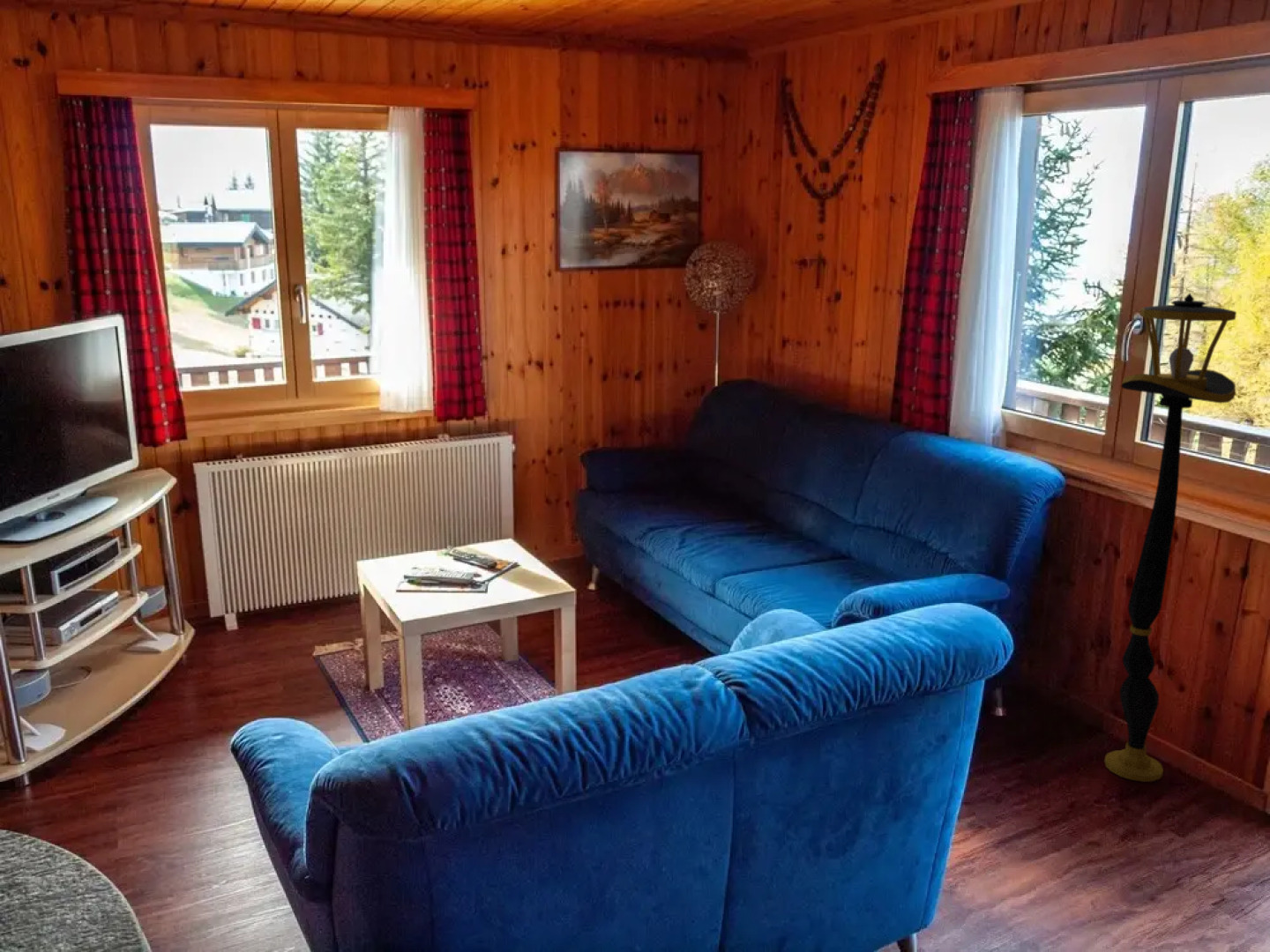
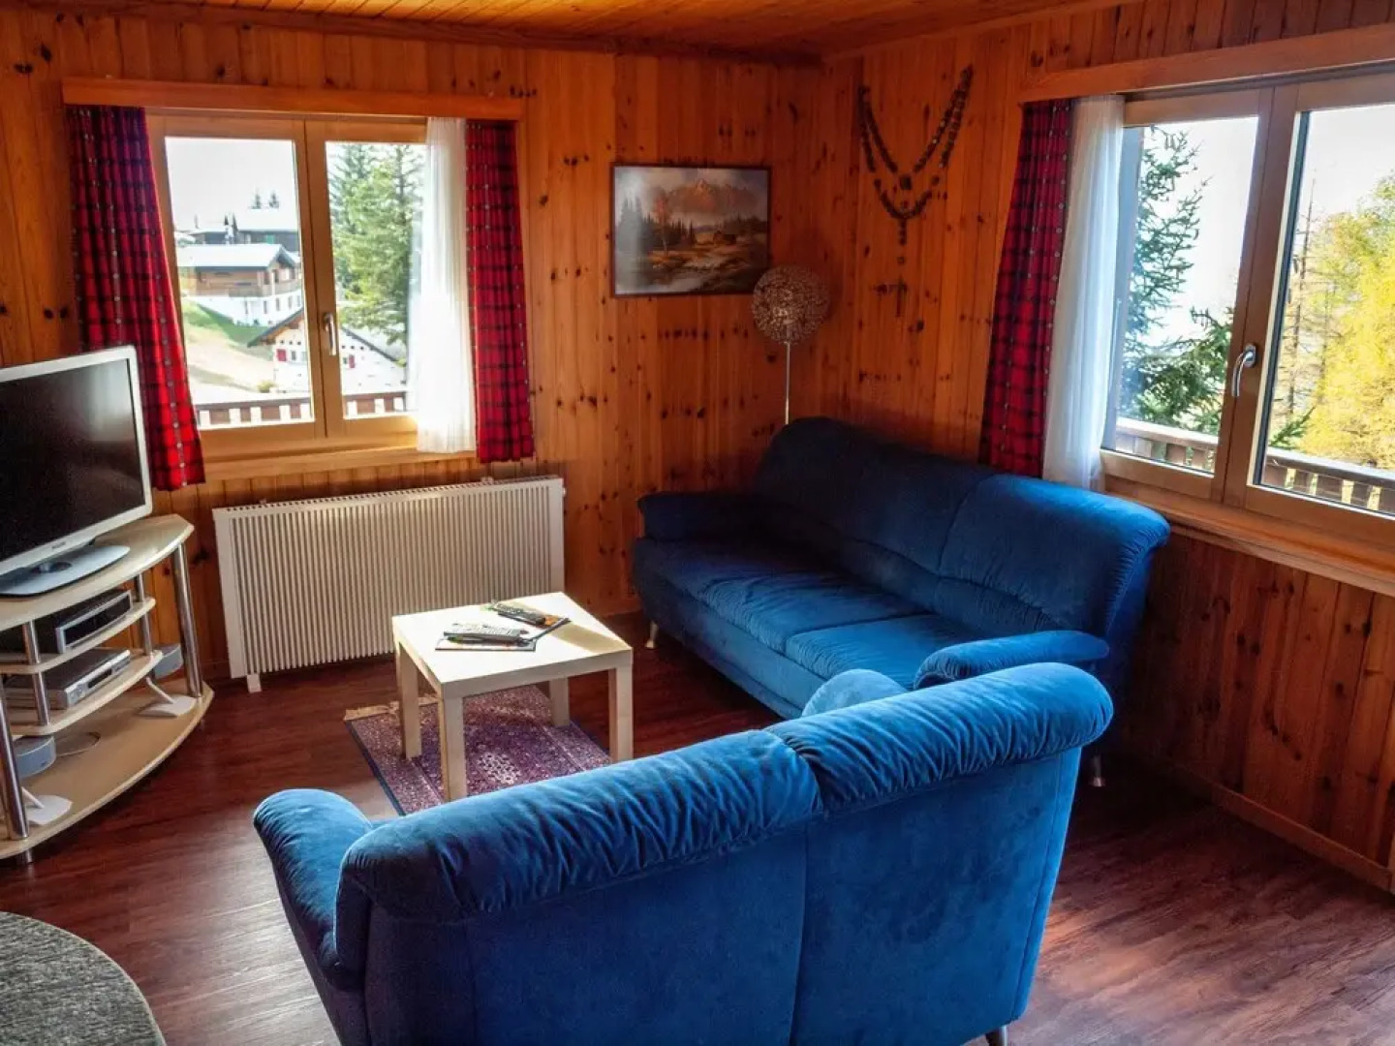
- floor lamp [1103,292,1237,783]
